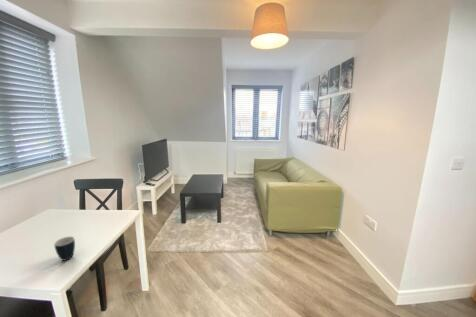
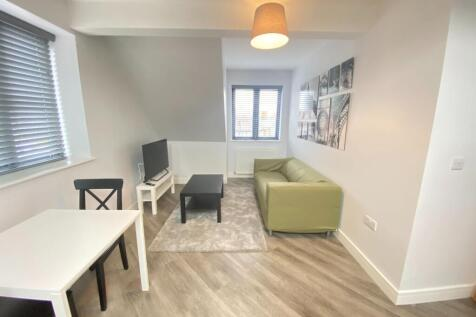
- mug [53,235,76,262]
